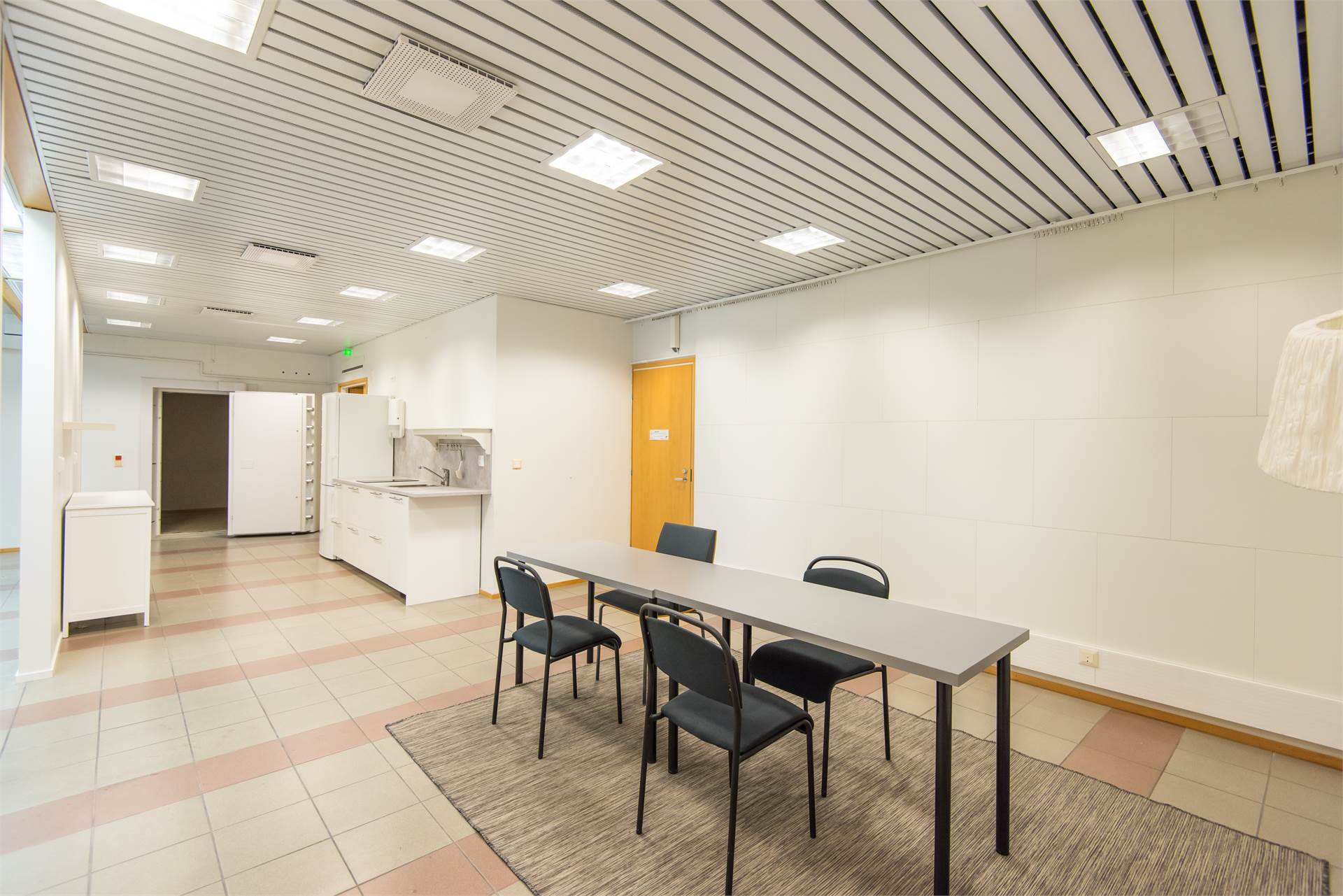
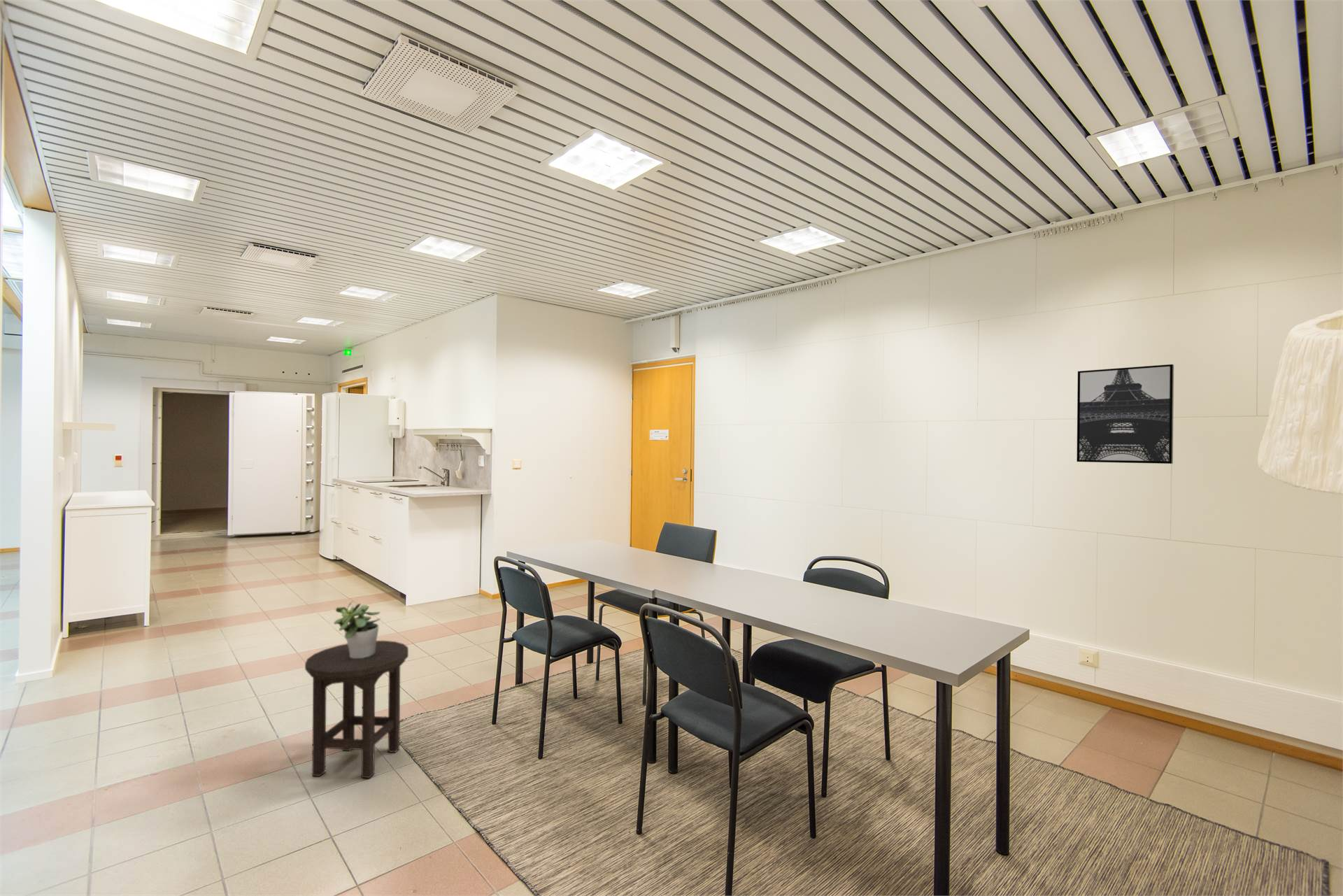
+ potted plant [333,601,381,659]
+ wall art [1076,364,1174,464]
+ stool [304,640,409,779]
